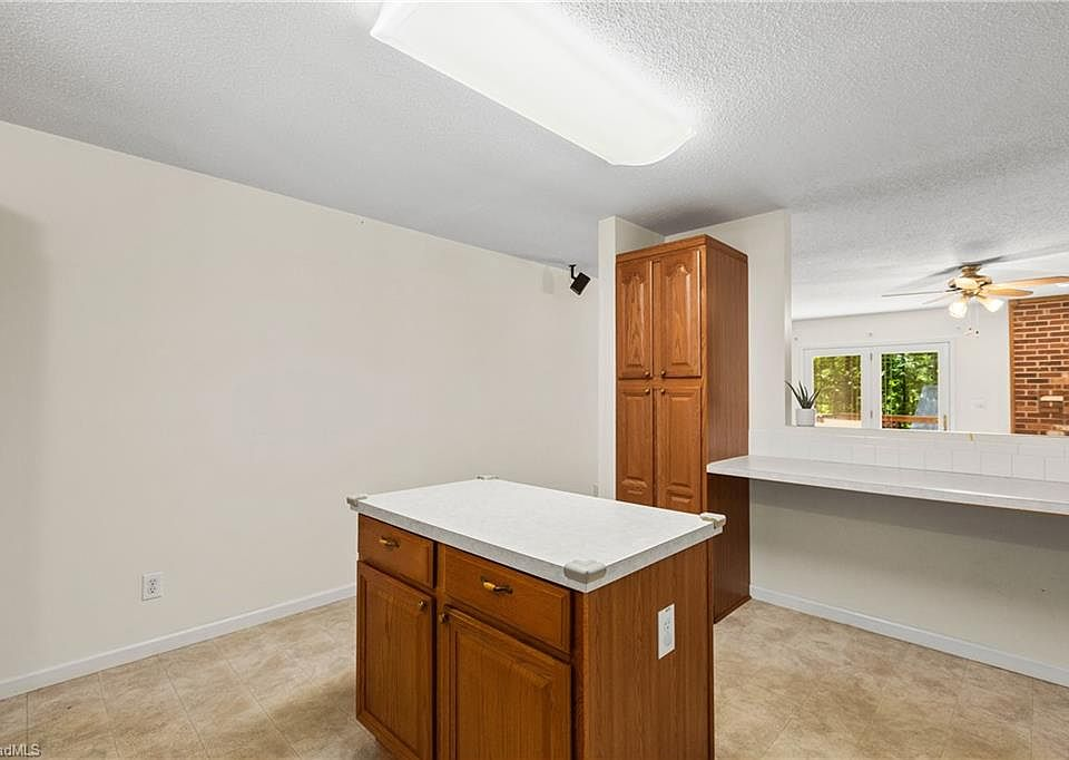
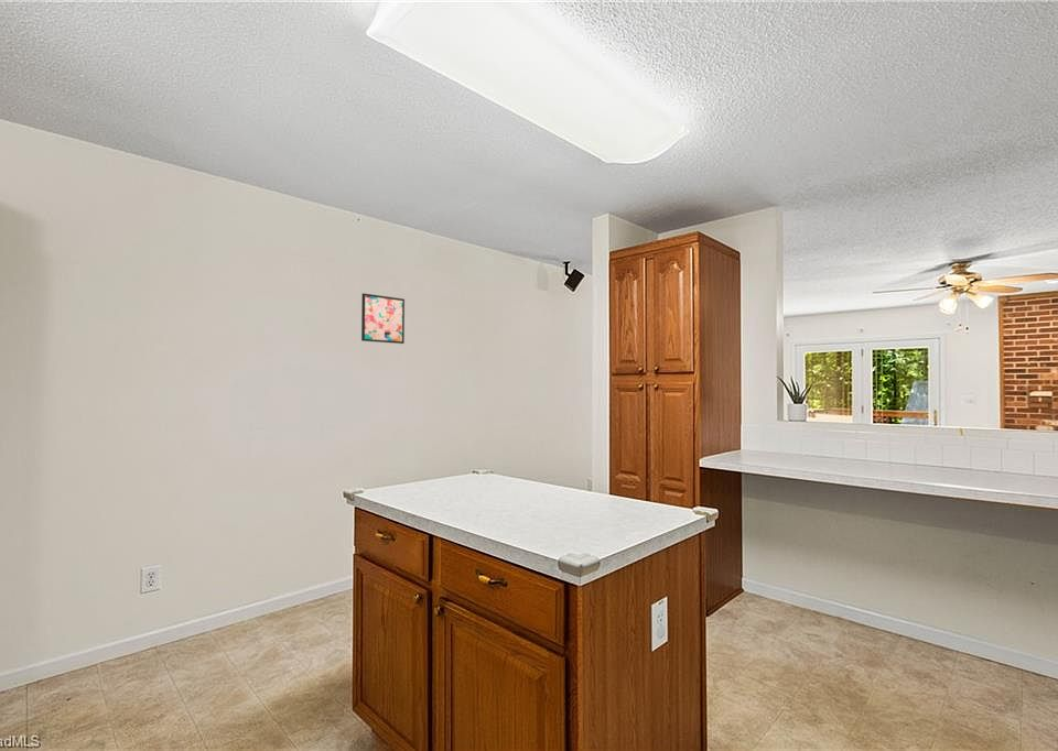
+ wall art [360,292,406,345]
